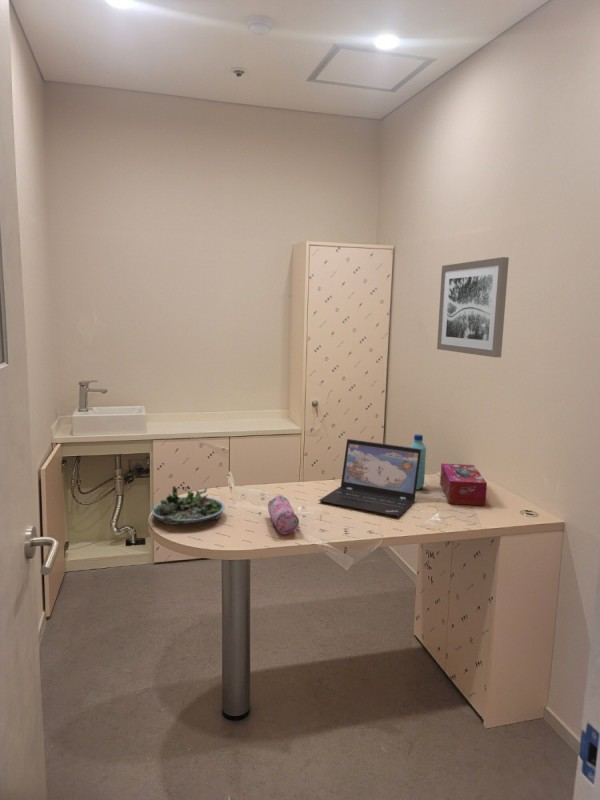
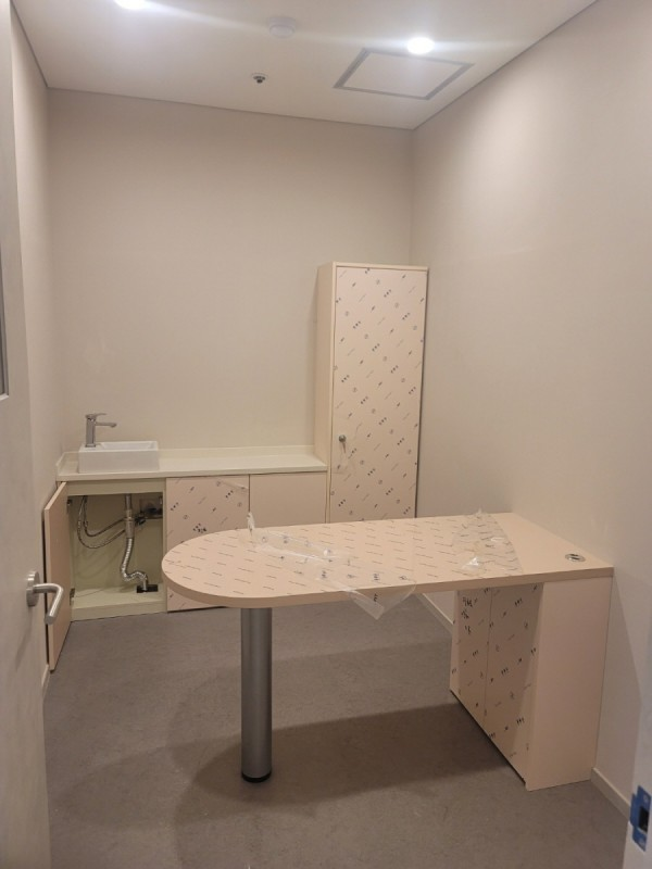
- laptop [318,438,421,518]
- tissue box [439,462,488,506]
- succulent planter [151,485,226,526]
- water bottle [409,434,427,490]
- pencil case [267,494,300,535]
- wall art [436,256,510,358]
